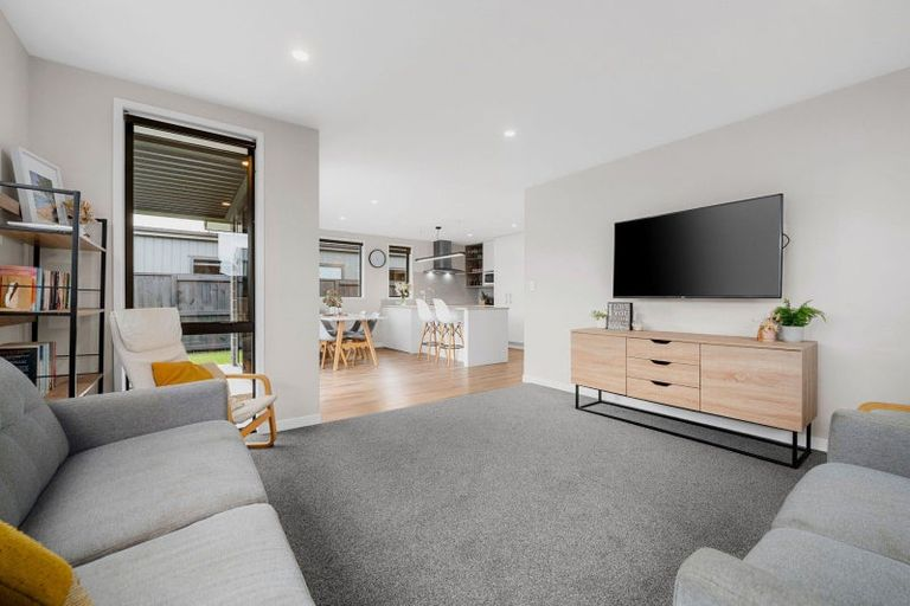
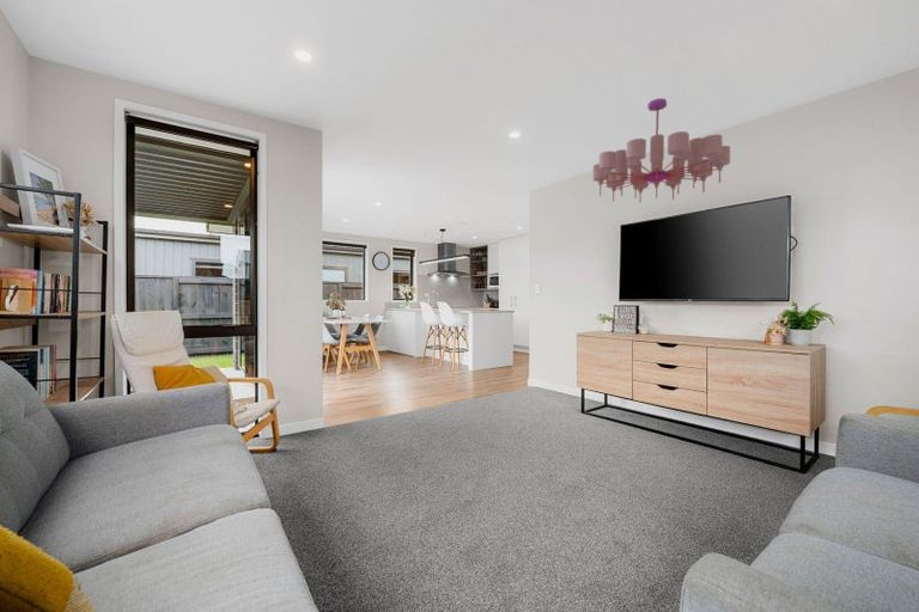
+ chandelier [592,97,731,204]
